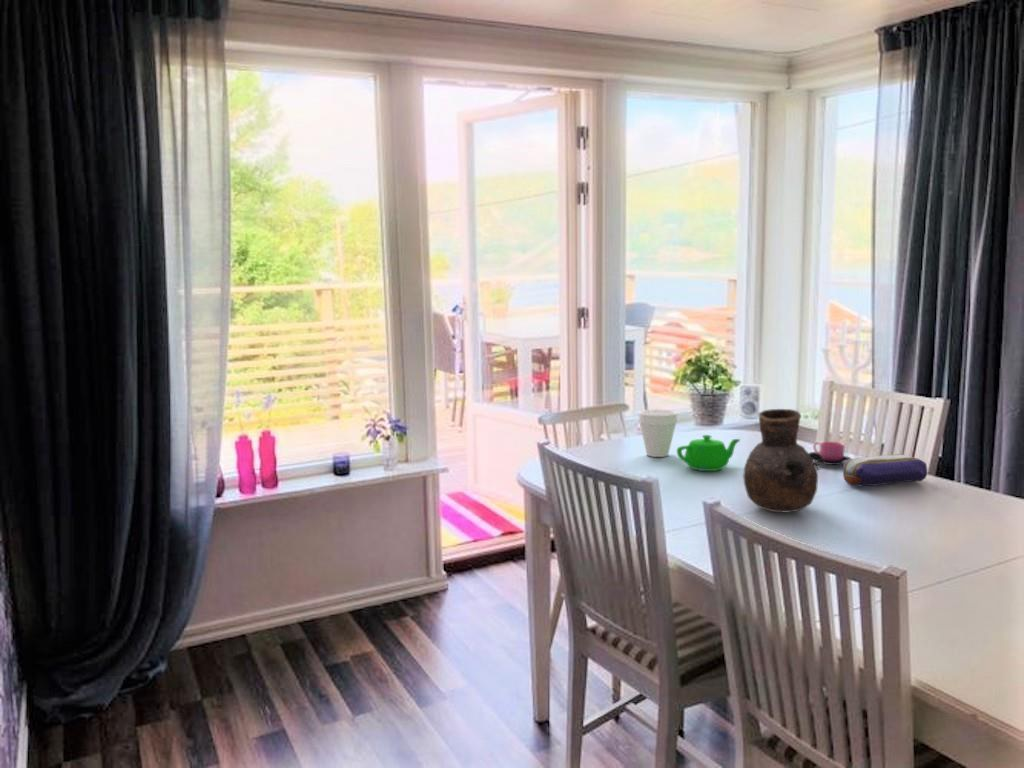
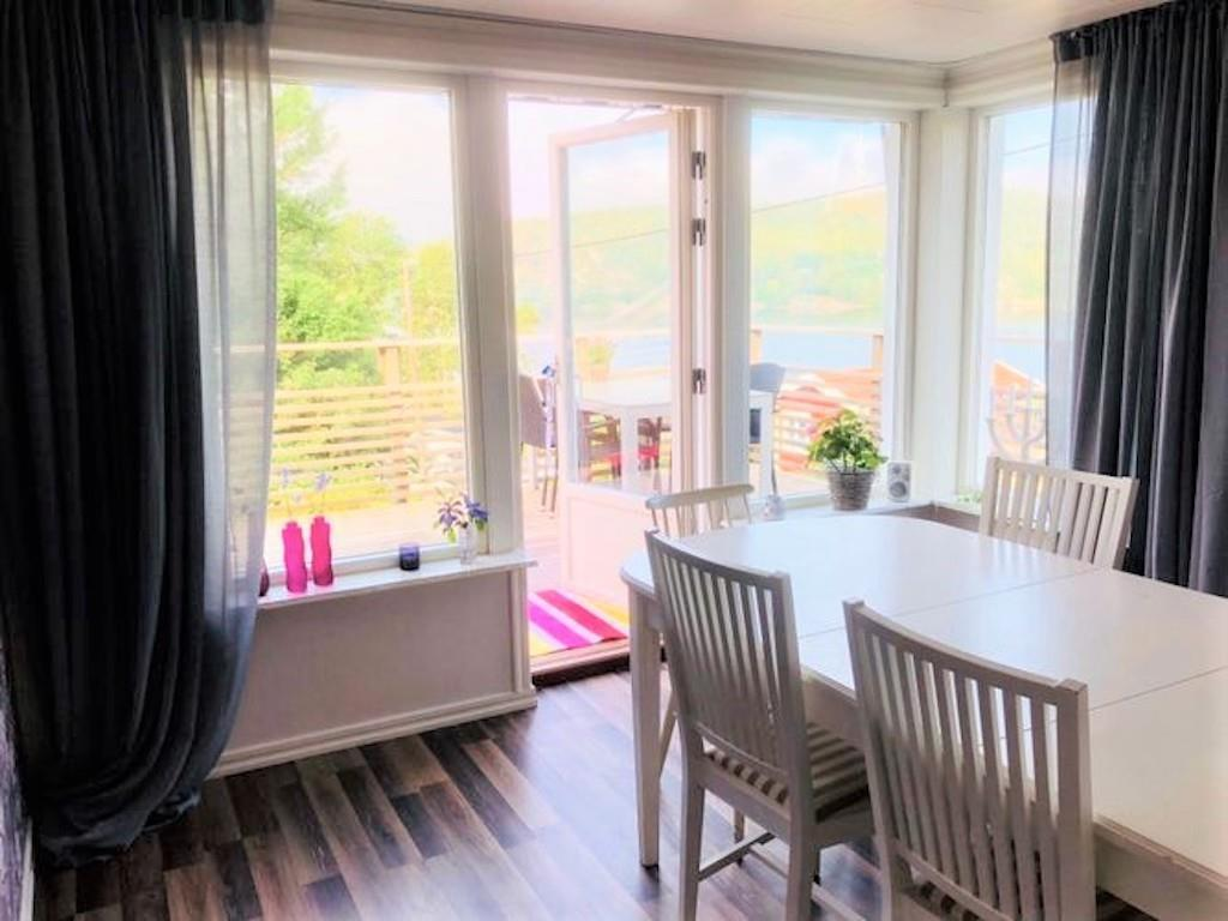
- pencil case [842,453,928,487]
- cup [811,440,853,466]
- vase [742,408,823,514]
- teapot [676,434,741,472]
- cup [637,408,679,458]
